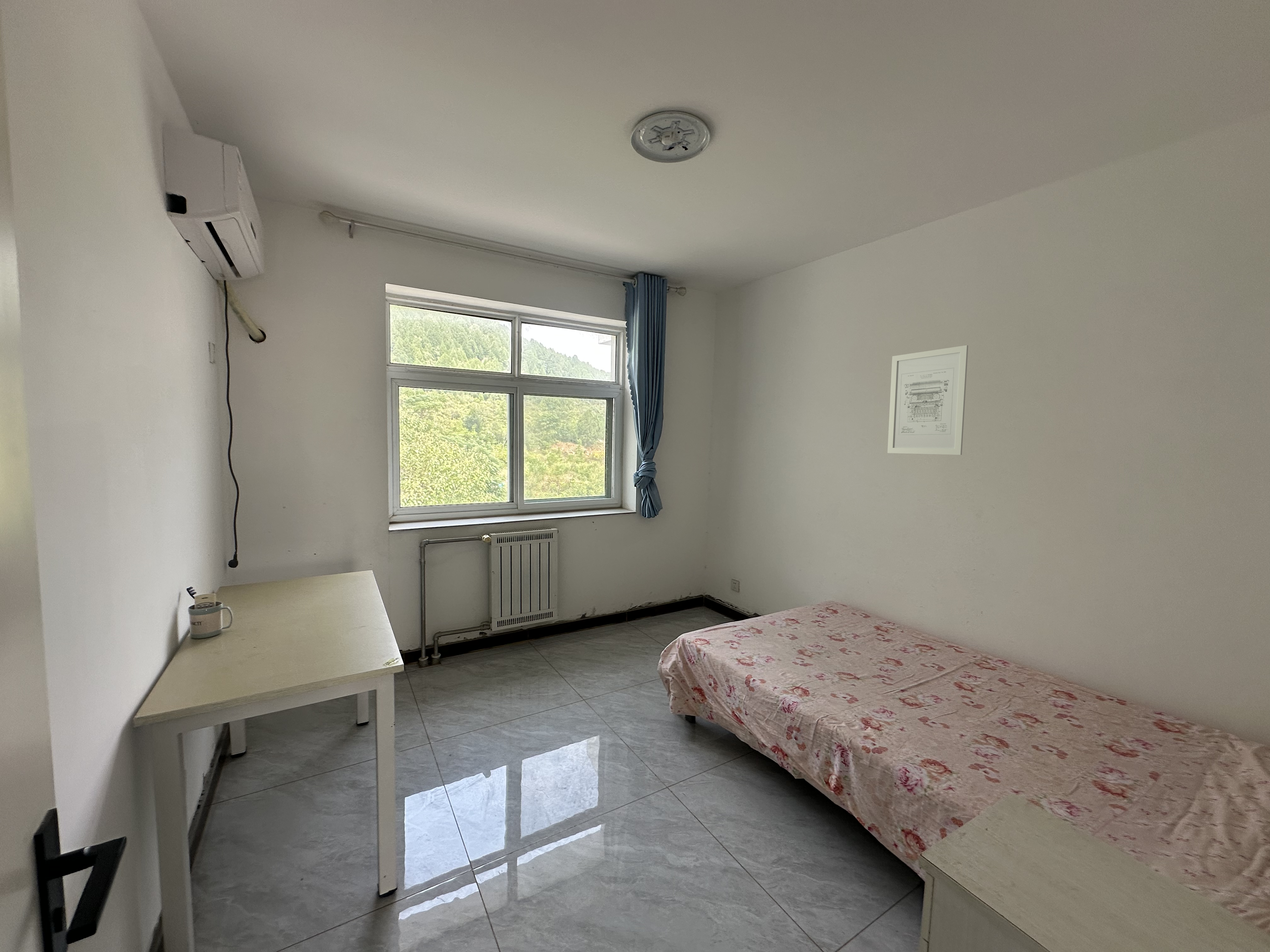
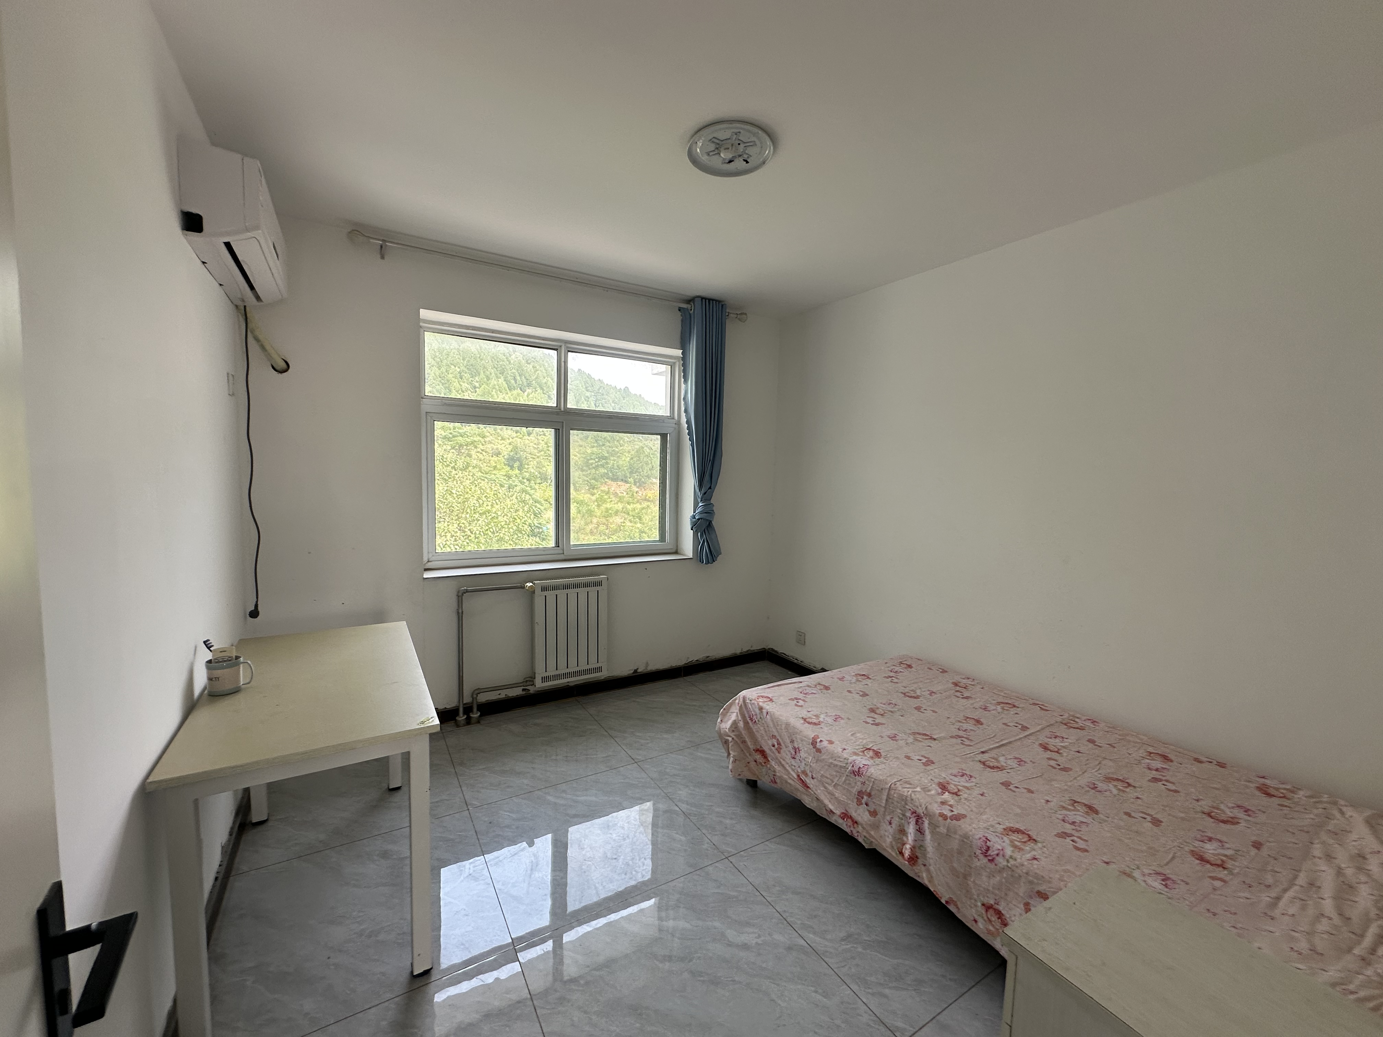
- wall art [887,345,969,455]
